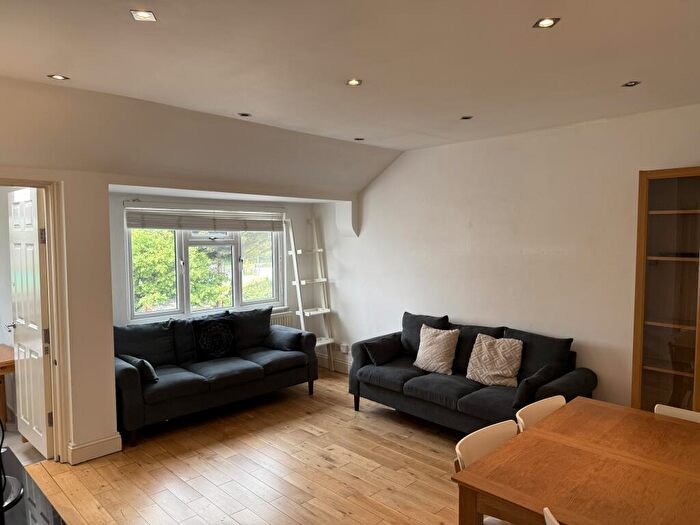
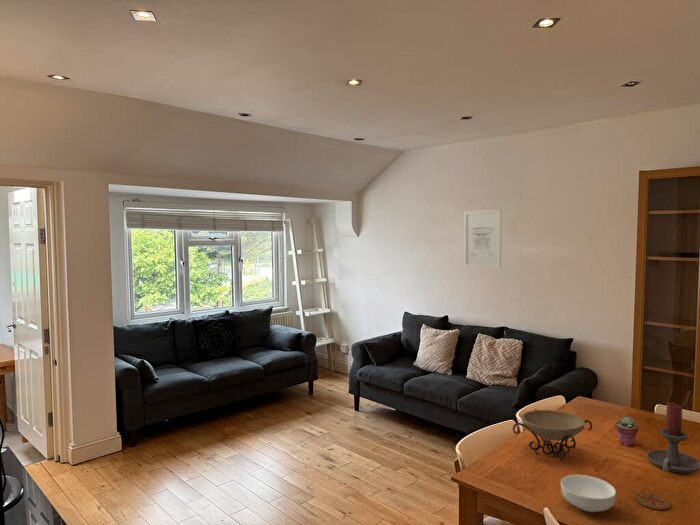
+ cereal bowl [560,474,617,513]
+ wall art [463,208,502,270]
+ coaster [635,492,671,511]
+ candle holder [646,401,700,474]
+ decorative bowl [512,408,593,462]
+ potted succulent [614,416,640,447]
